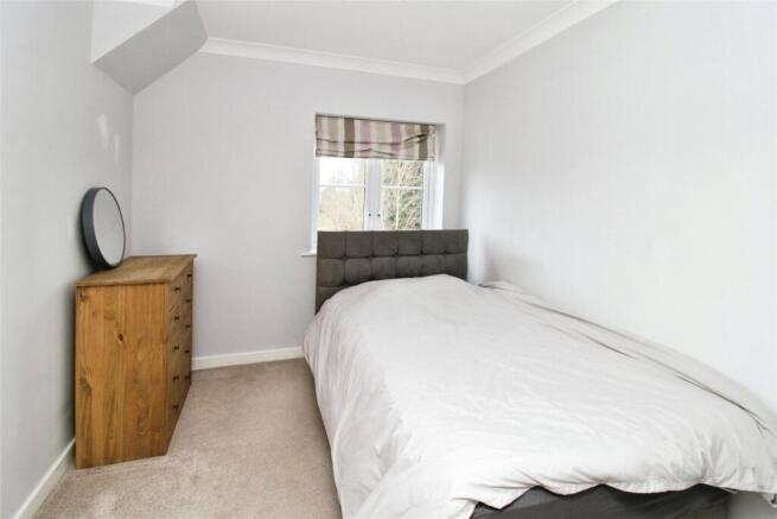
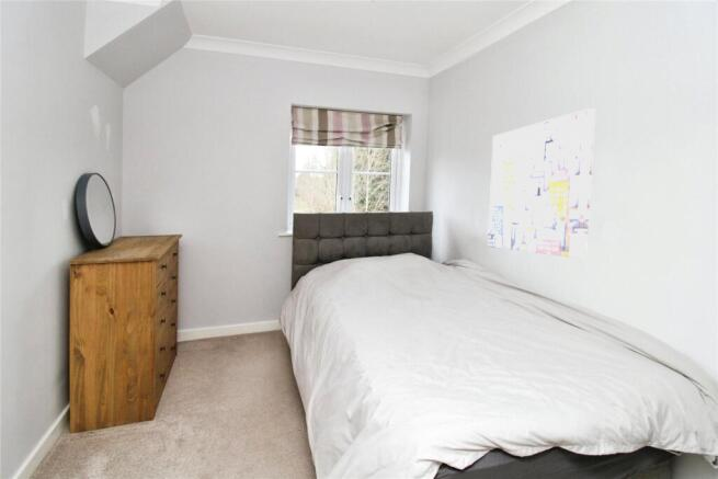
+ wall art [487,107,596,260]
